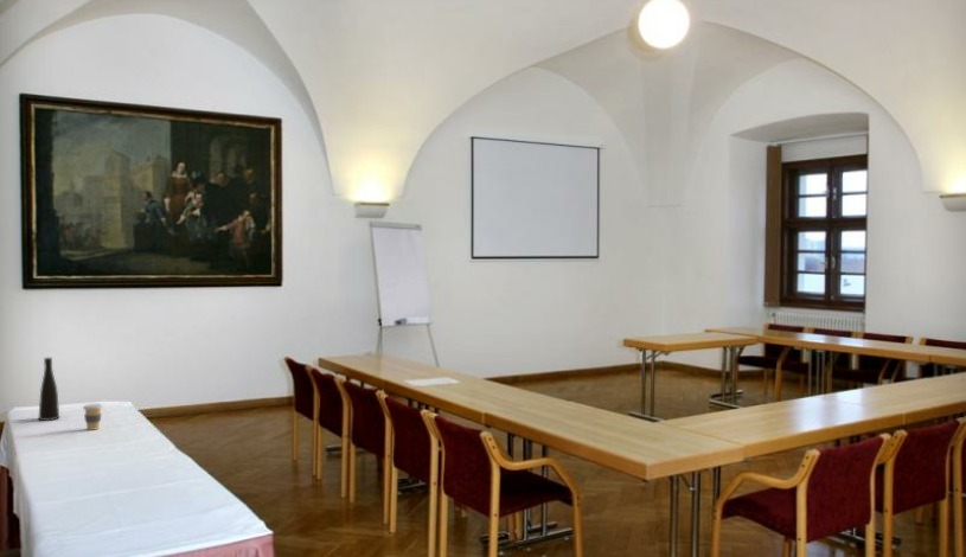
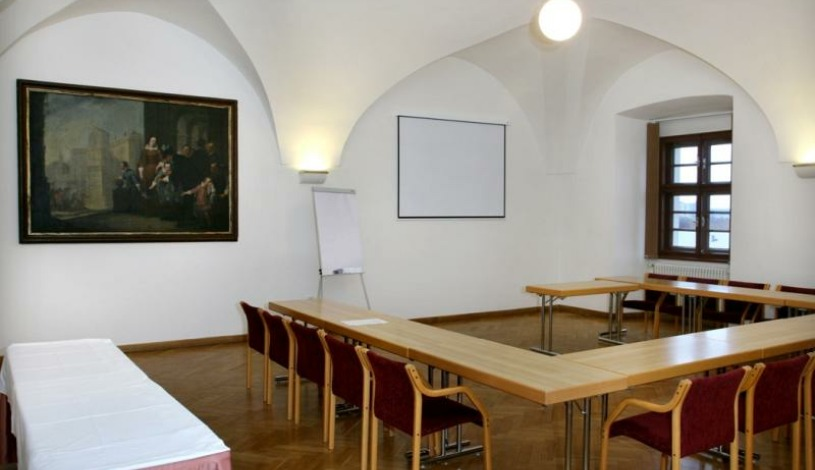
- coffee cup [82,403,104,431]
- vase [38,357,60,422]
